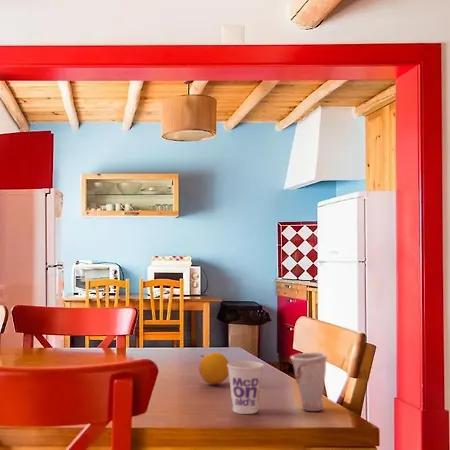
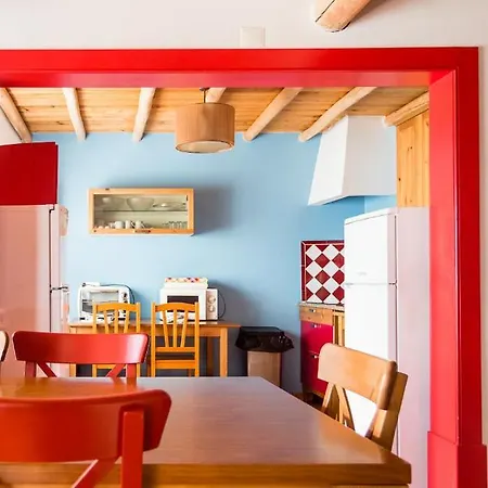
- cup [227,360,265,415]
- cup [289,351,328,412]
- fruit [198,351,230,385]
